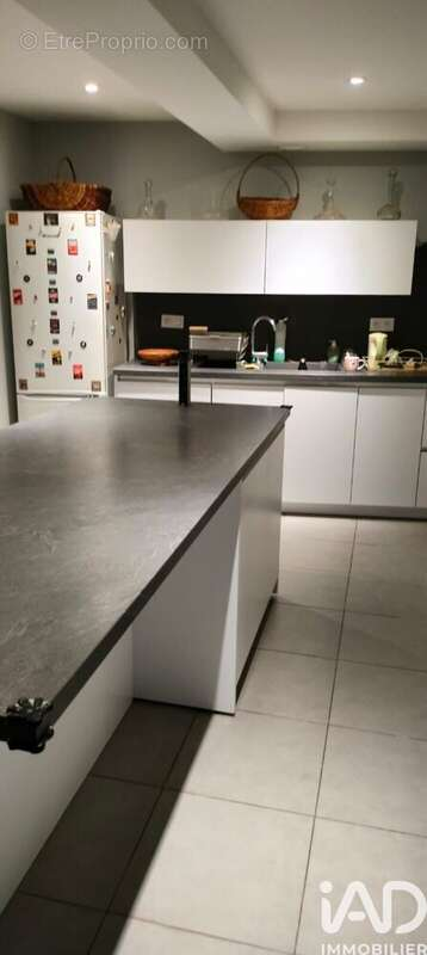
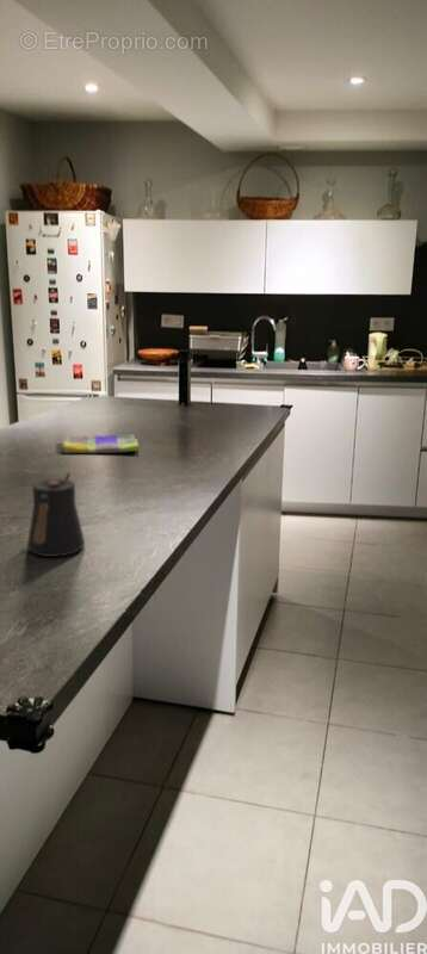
+ dish towel [60,433,138,454]
+ kettle [26,471,86,558]
